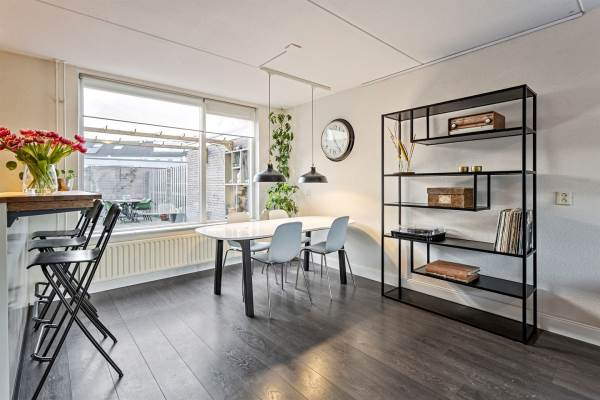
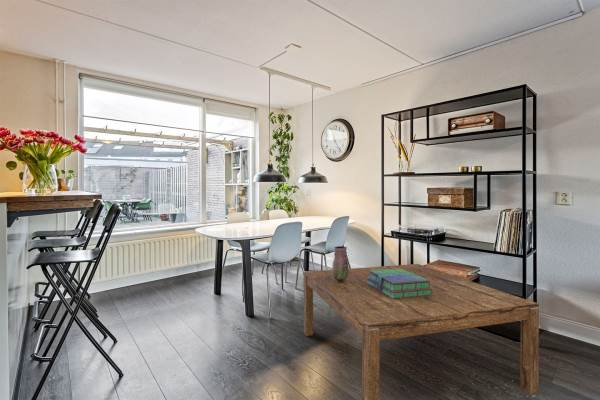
+ vase [331,245,350,281]
+ coffee table [303,263,540,400]
+ stack of books [367,268,433,299]
